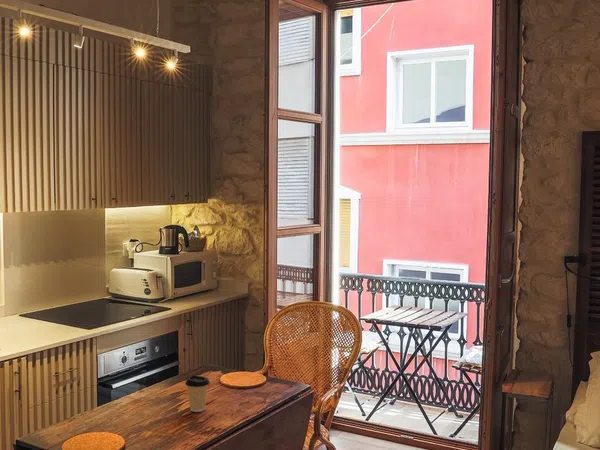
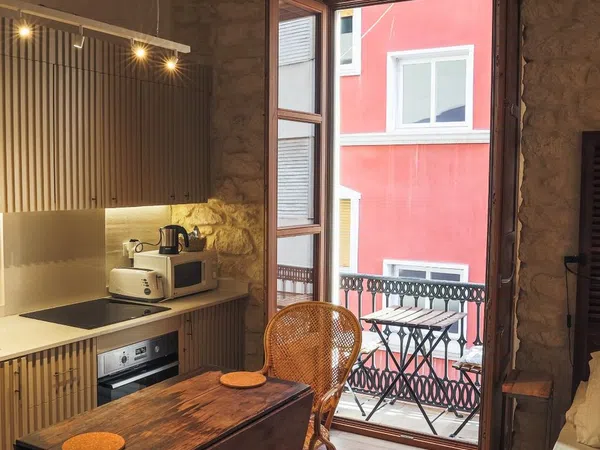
- coffee cup [184,374,211,413]
